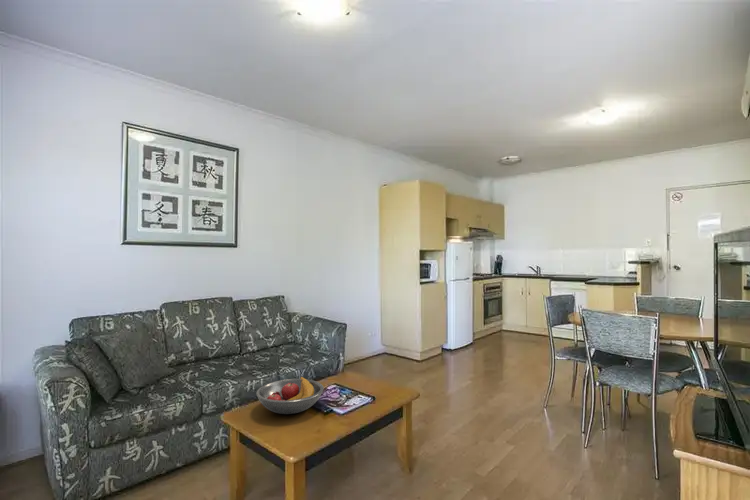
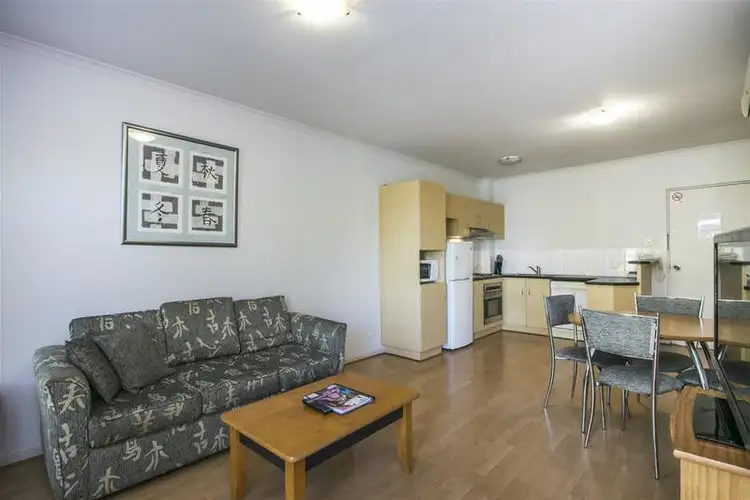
- fruit bowl [255,375,325,415]
